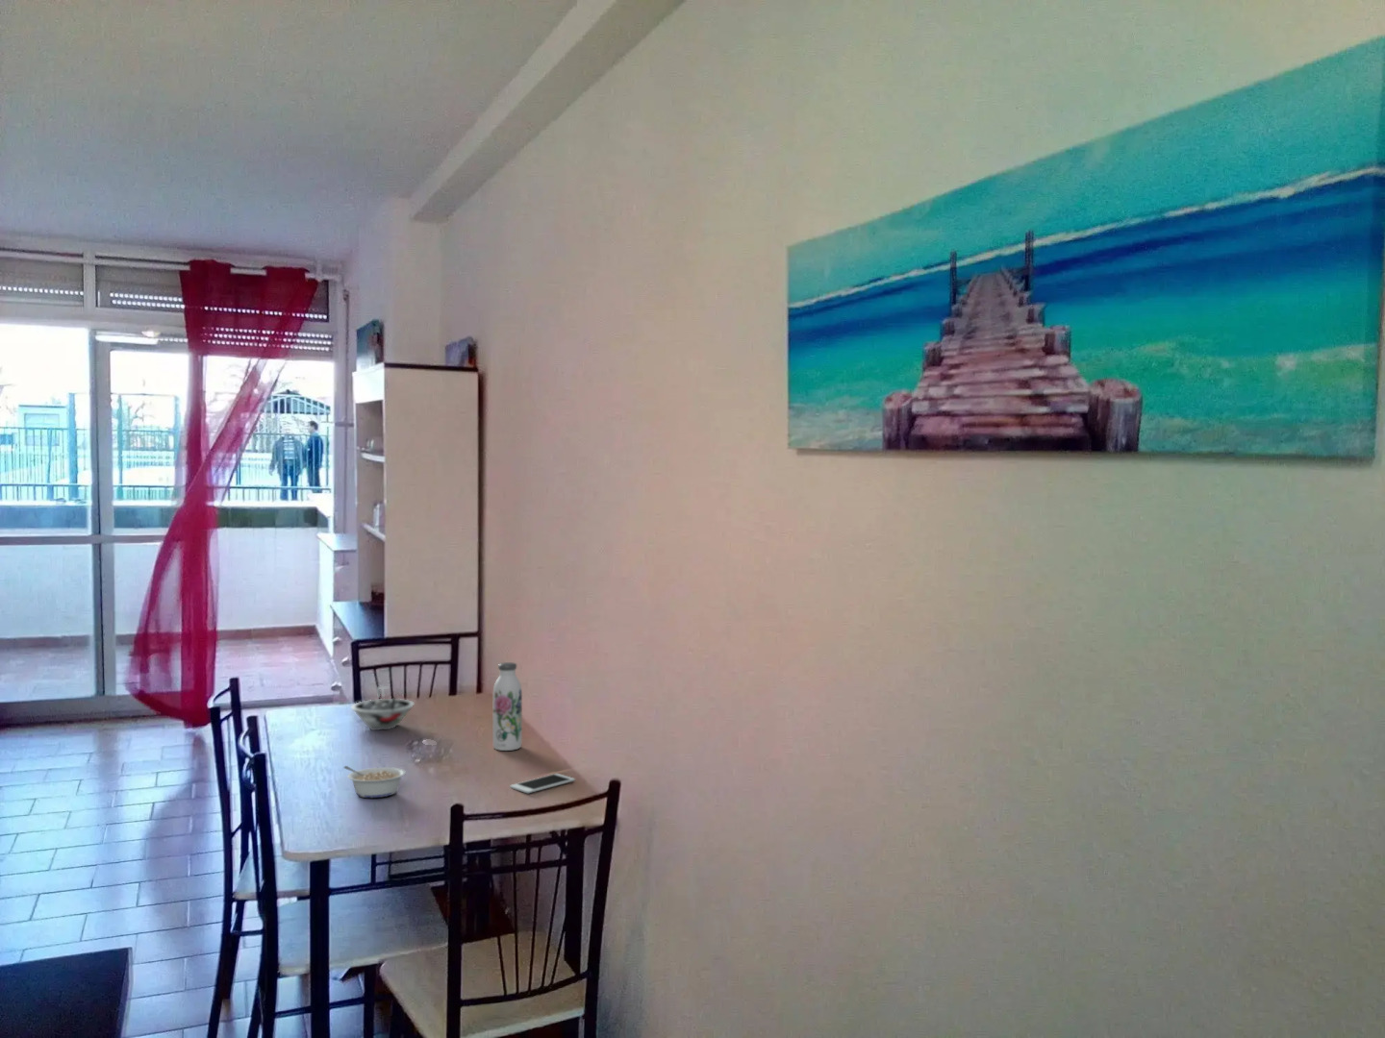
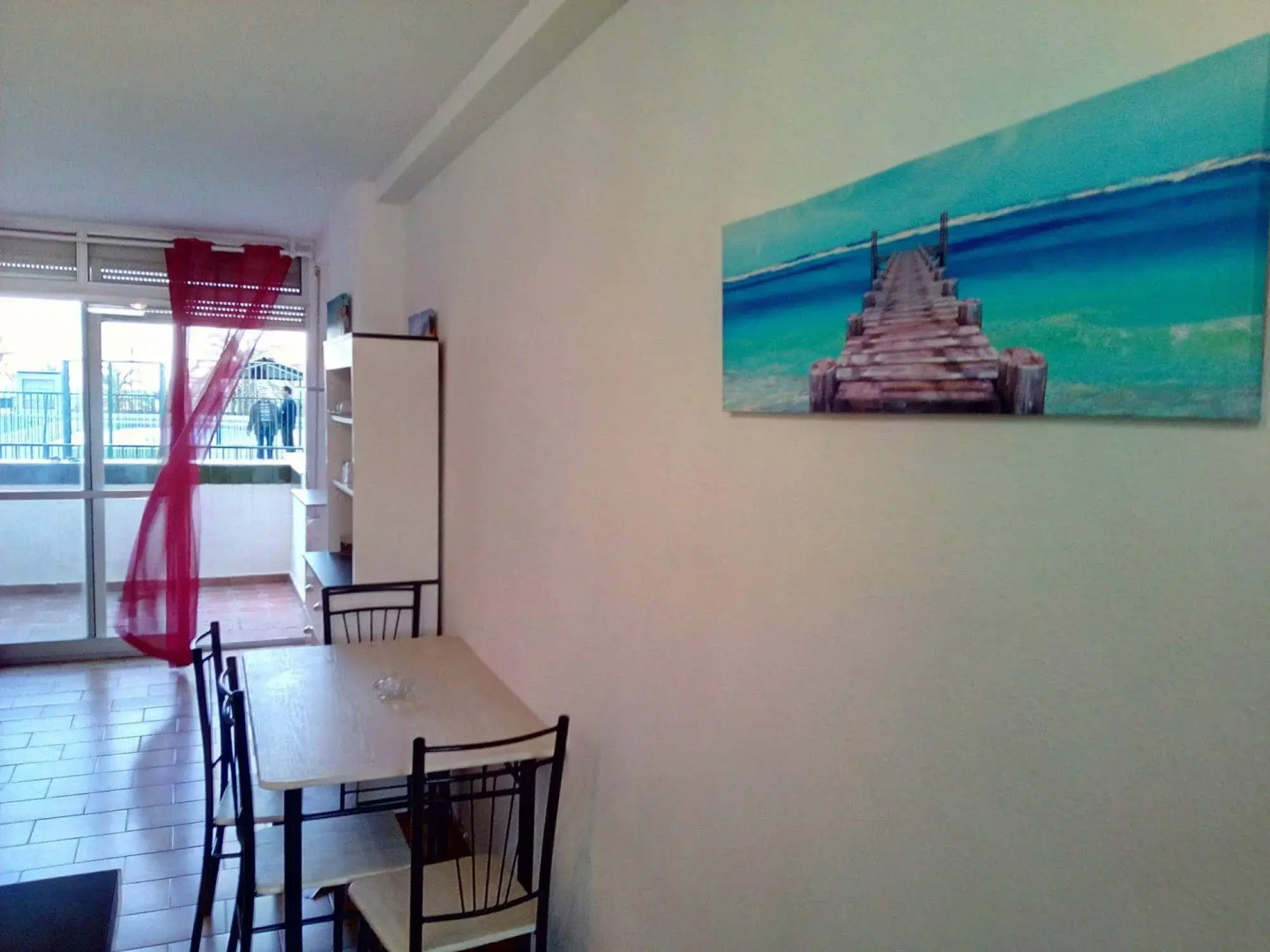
- cell phone [509,773,576,794]
- water bottle [493,661,523,751]
- legume [342,765,407,799]
- bowl [350,685,416,732]
